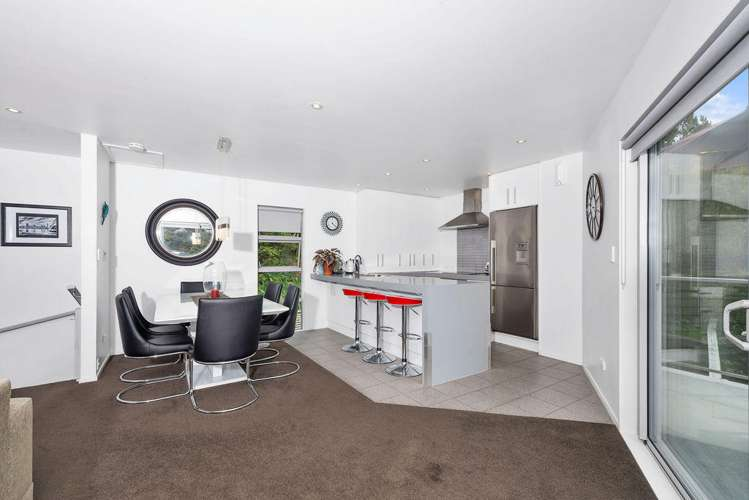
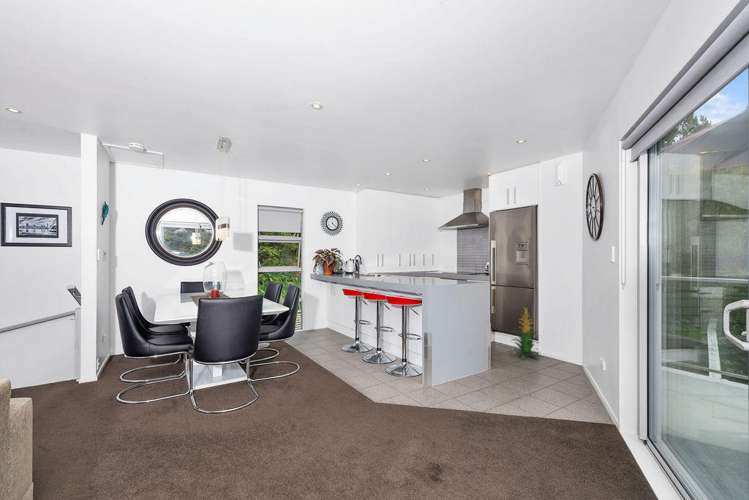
+ indoor plant [508,307,540,361]
